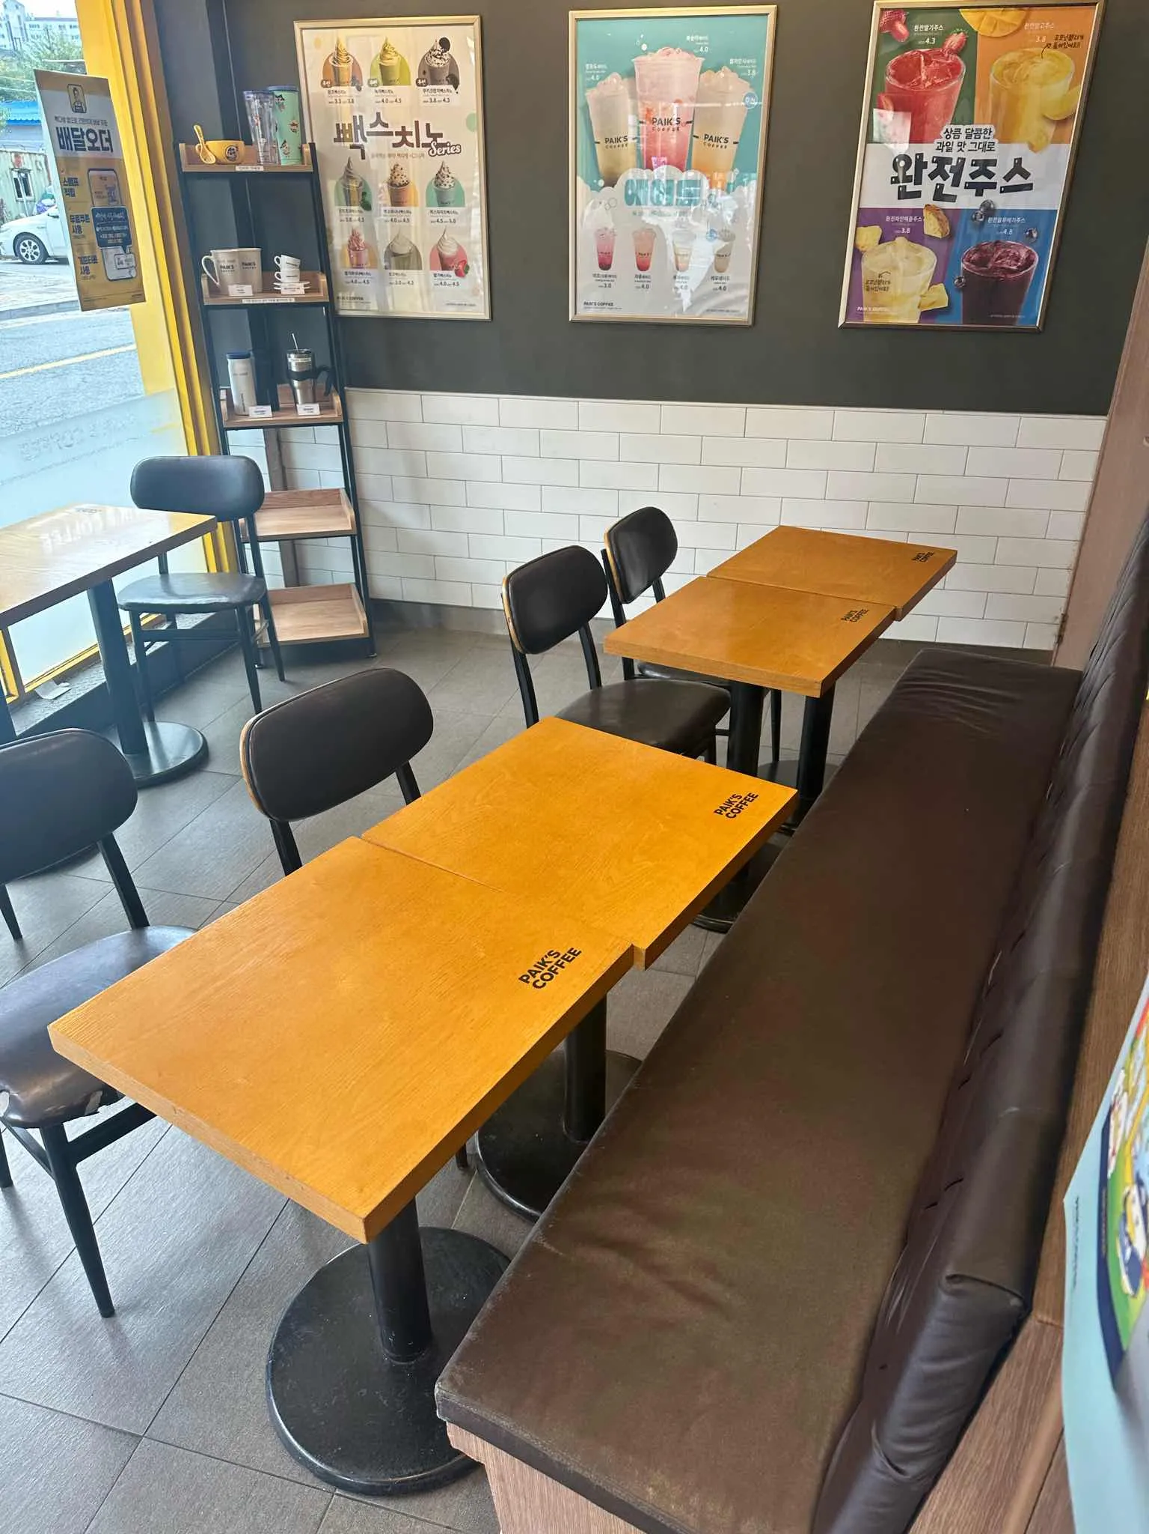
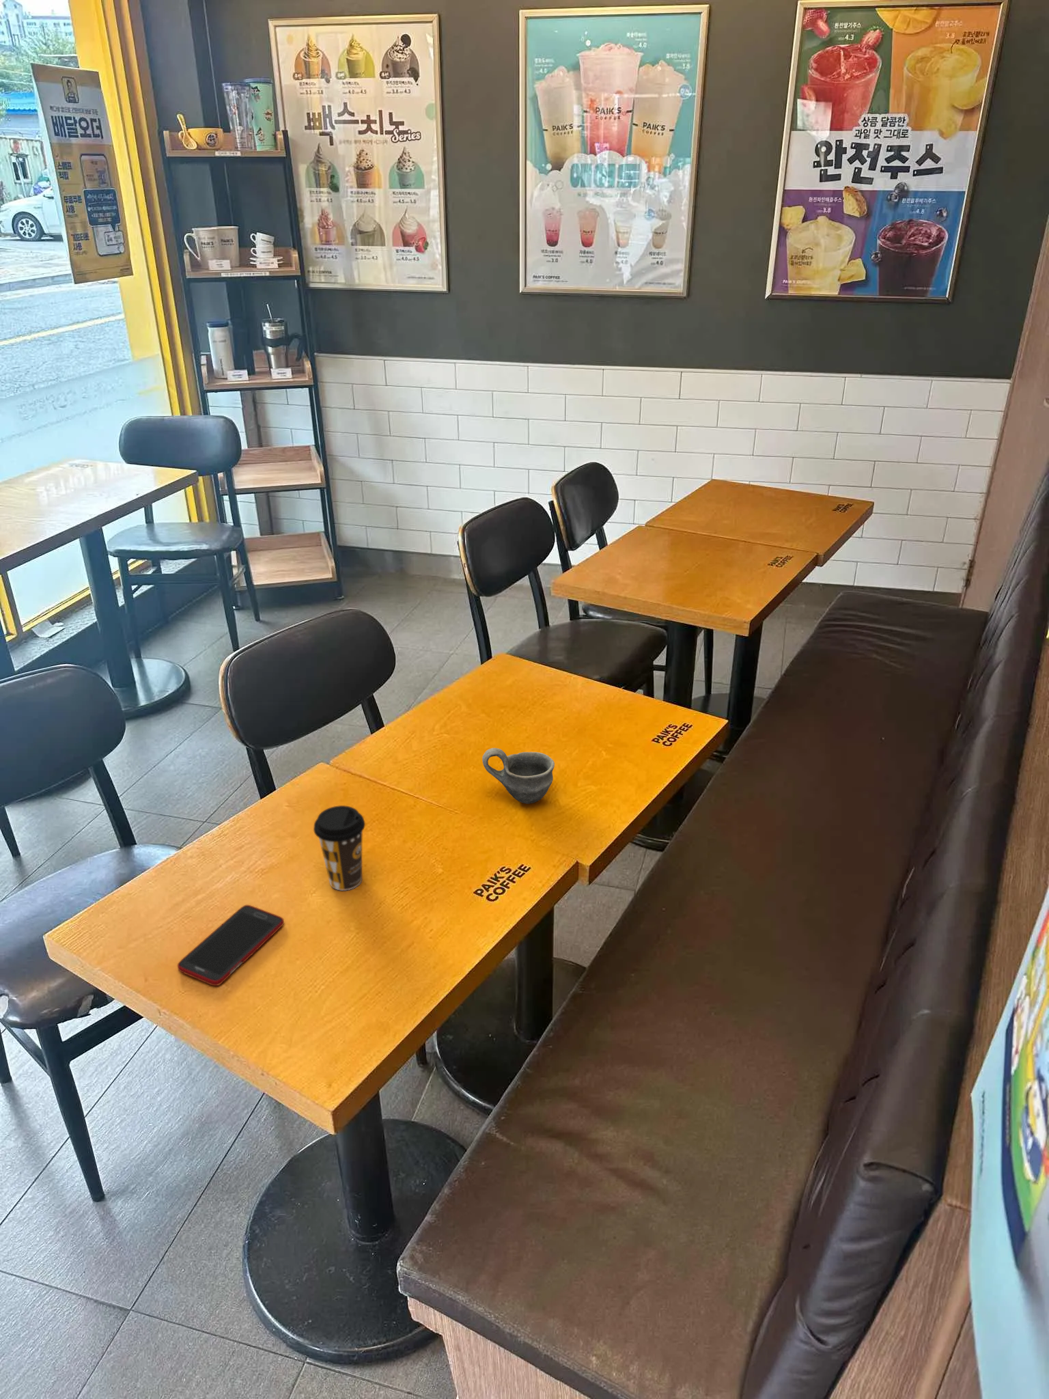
+ cell phone [177,904,284,986]
+ cup [482,747,555,804]
+ coffee cup [313,804,366,891]
